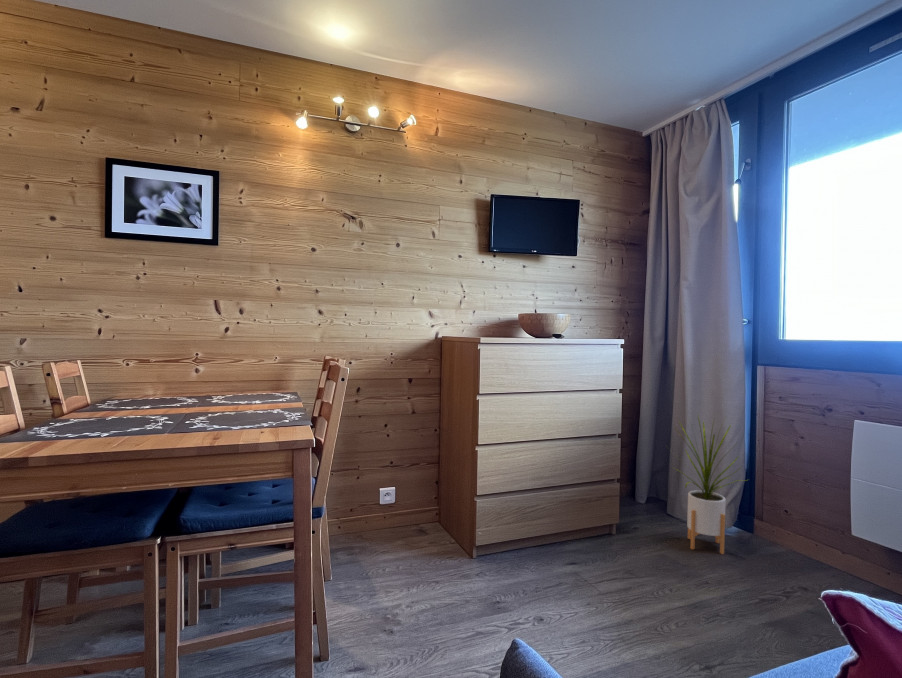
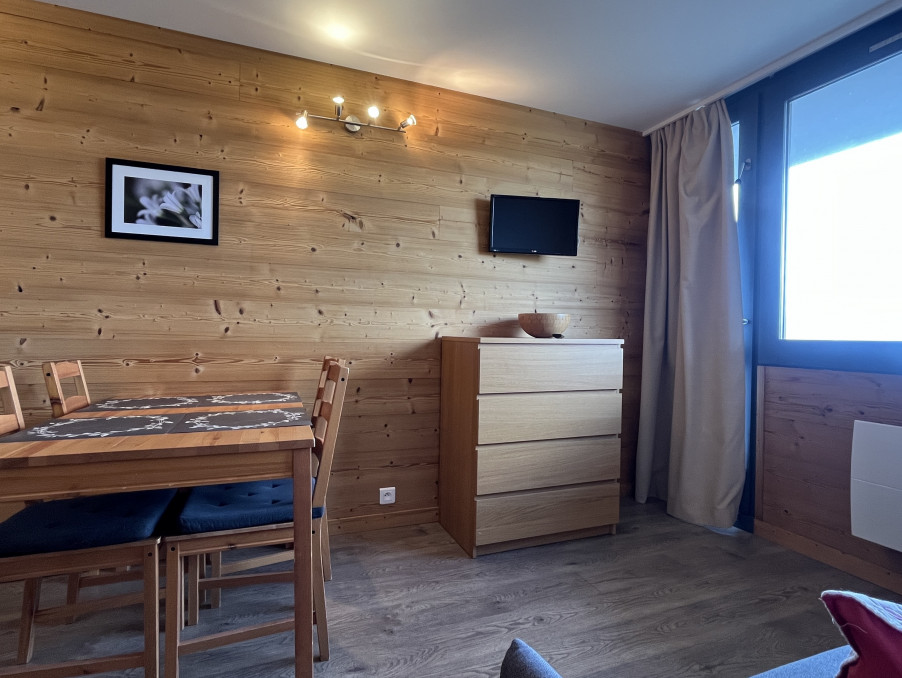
- house plant [666,414,750,555]
